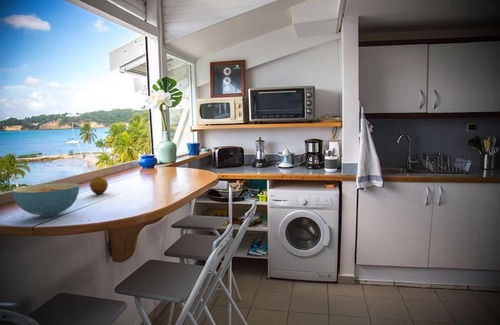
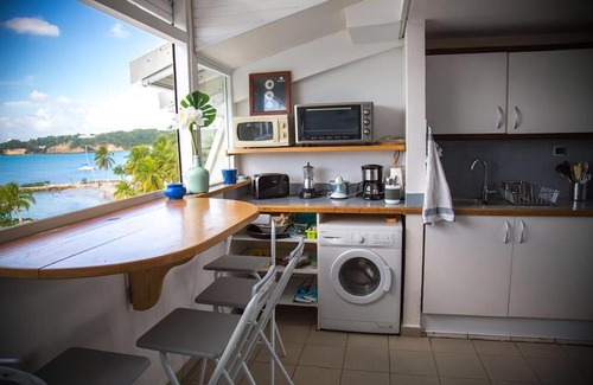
- cereal bowl [11,182,80,218]
- fruit [89,175,109,195]
